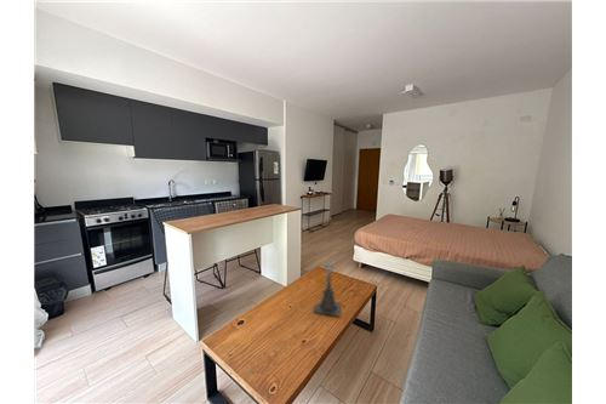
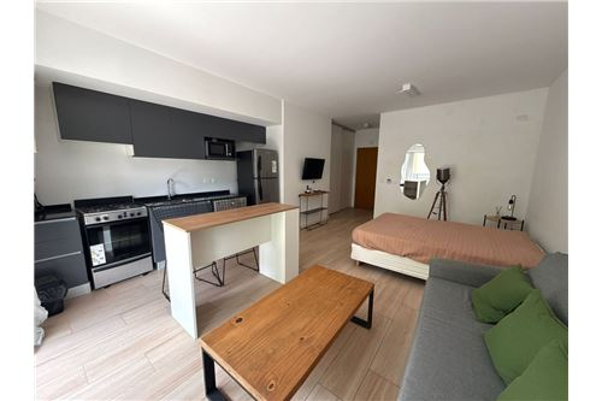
- candle holder [313,263,343,318]
